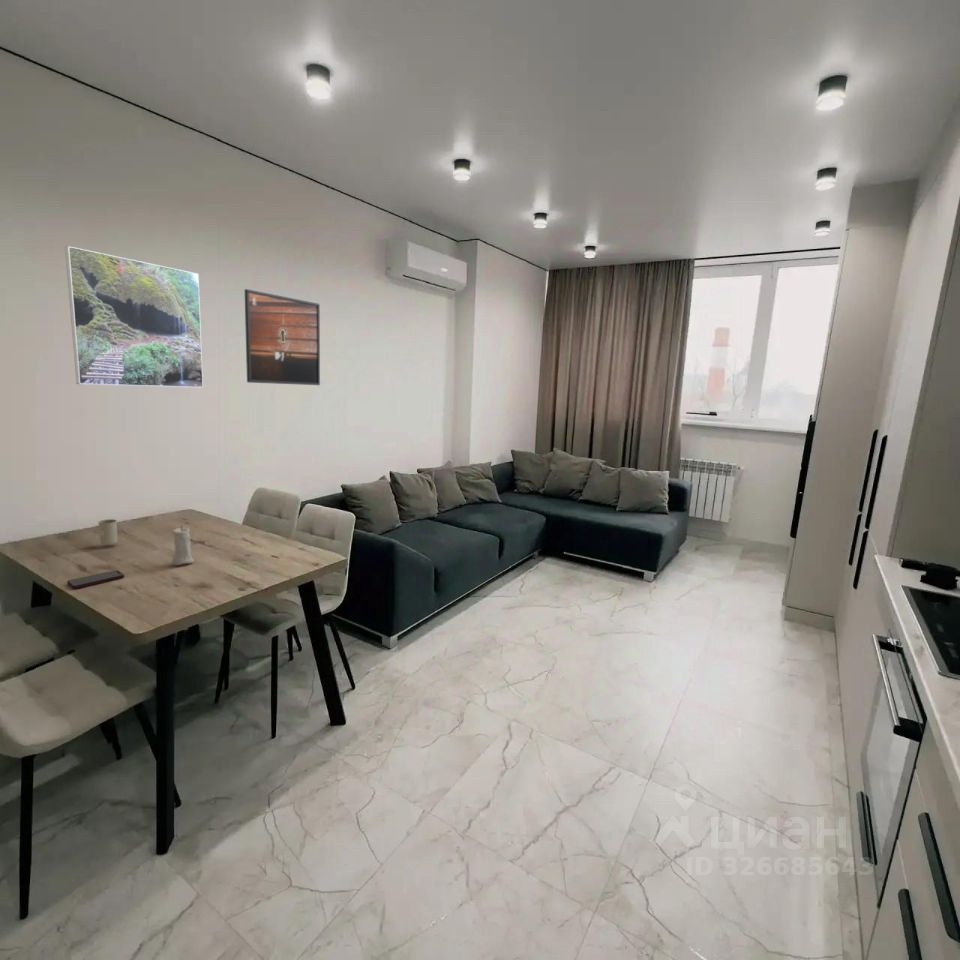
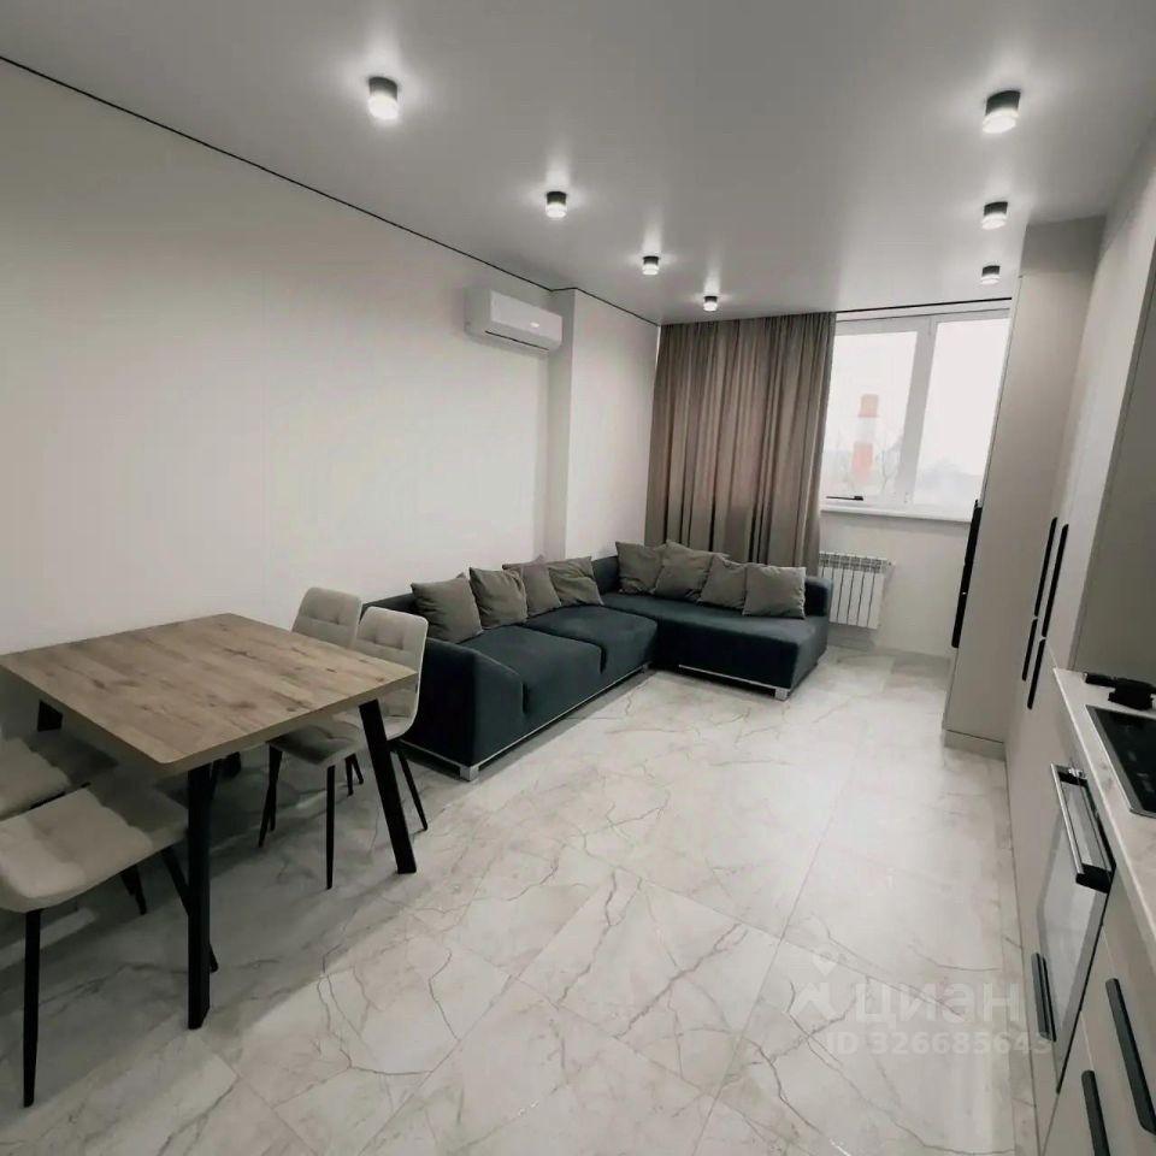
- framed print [64,245,204,389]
- smartphone [66,569,125,590]
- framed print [244,288,321,386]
- bottle [97,518,119,545]
- candle [171,524,195,566]
